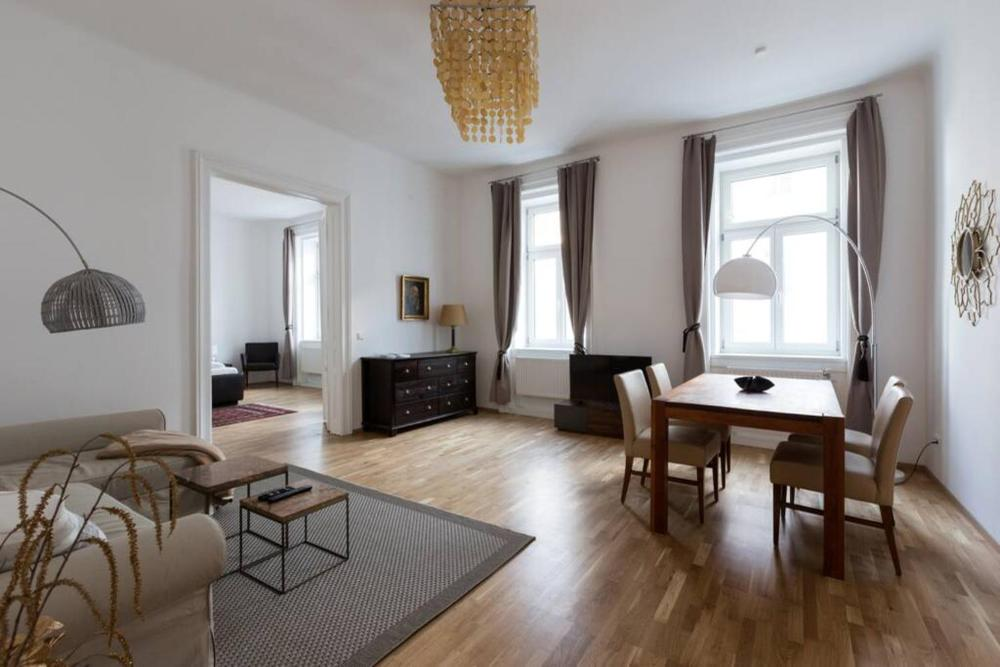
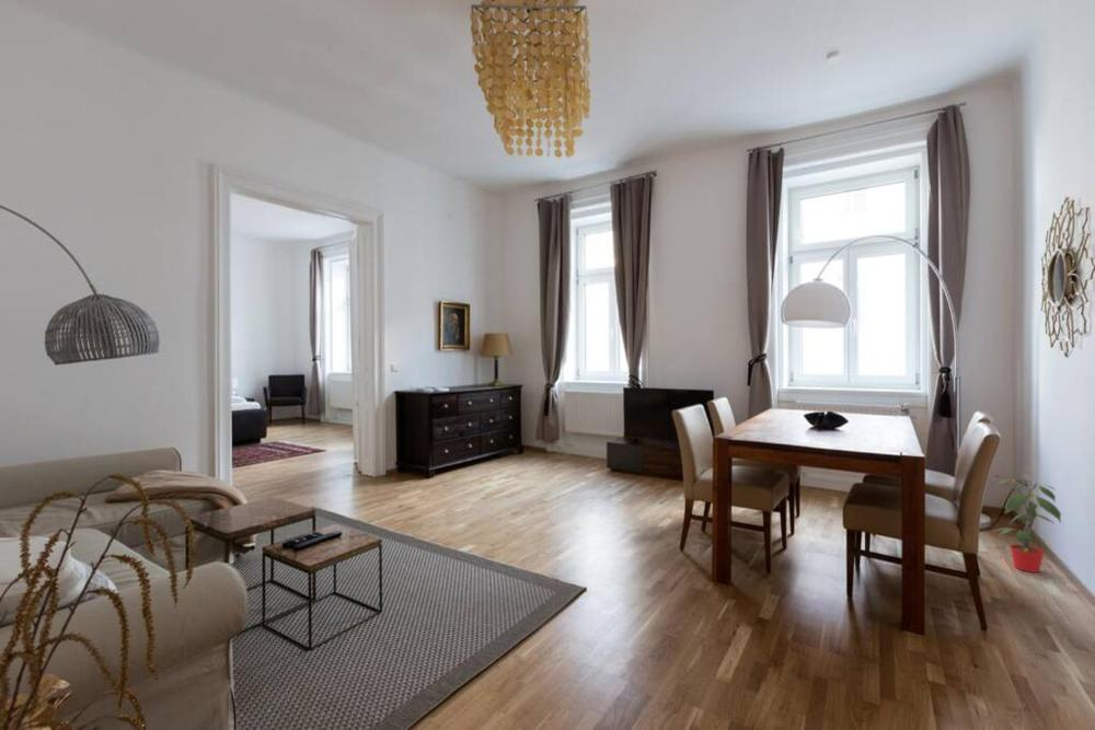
+ potted plant [988,473,1062,573]
